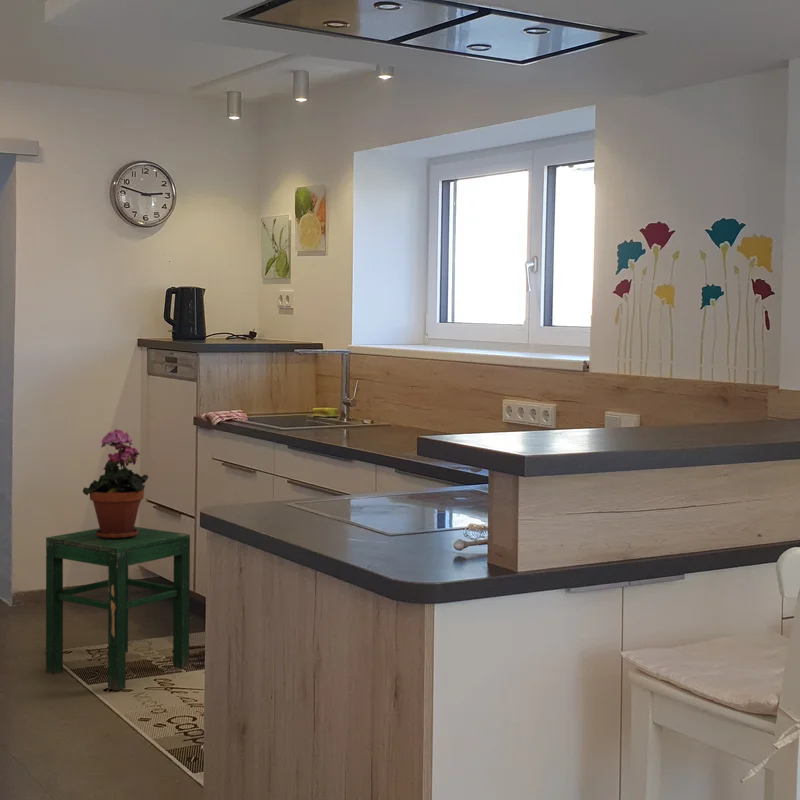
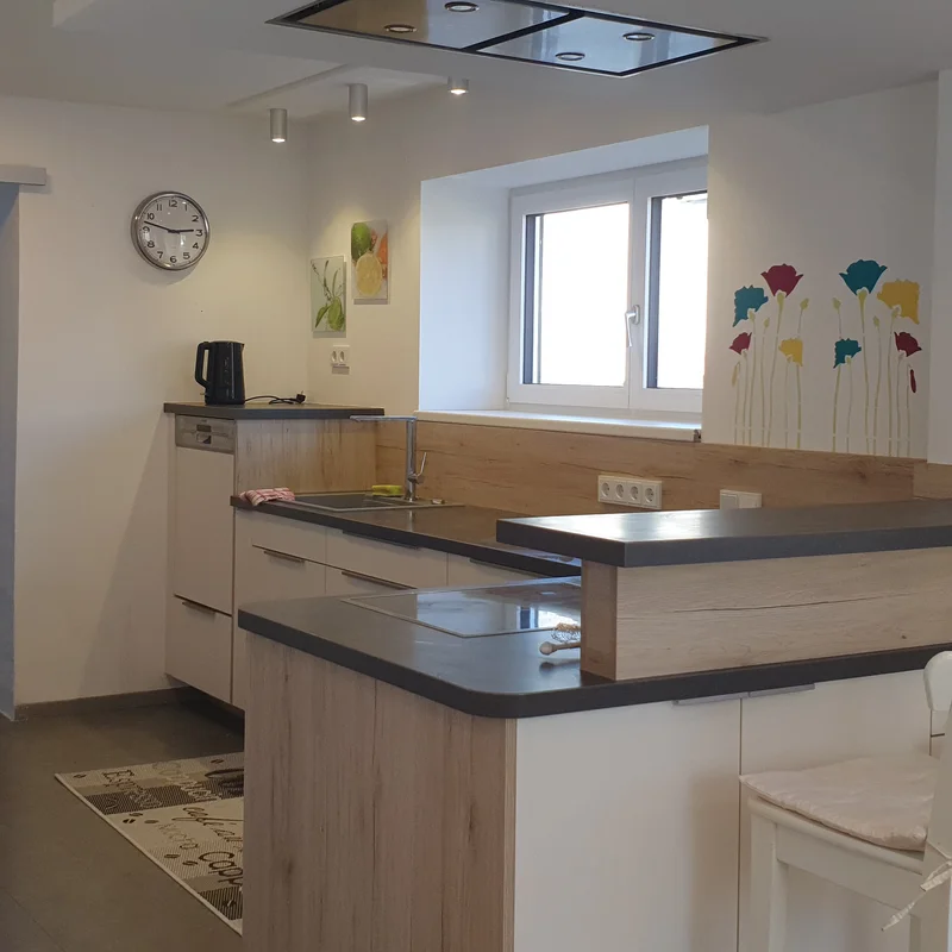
- stool [45,526,191,692]
- potted plant [82,428,149,540]
